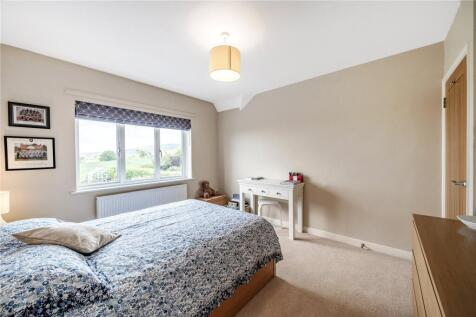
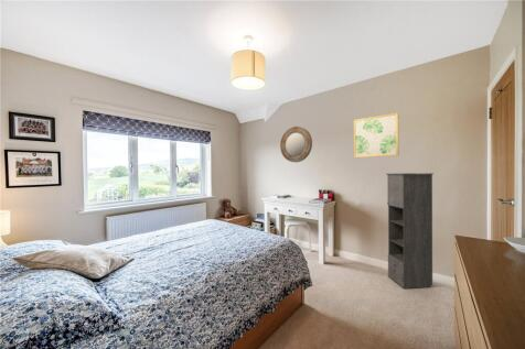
+ home mirror [279,126,313,163]
+ storage cabinet [386,172,435,290]
+ wall art [353,111,399,159]
